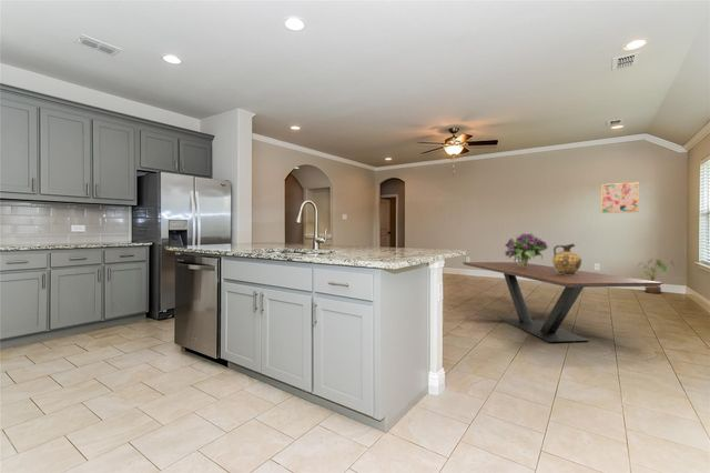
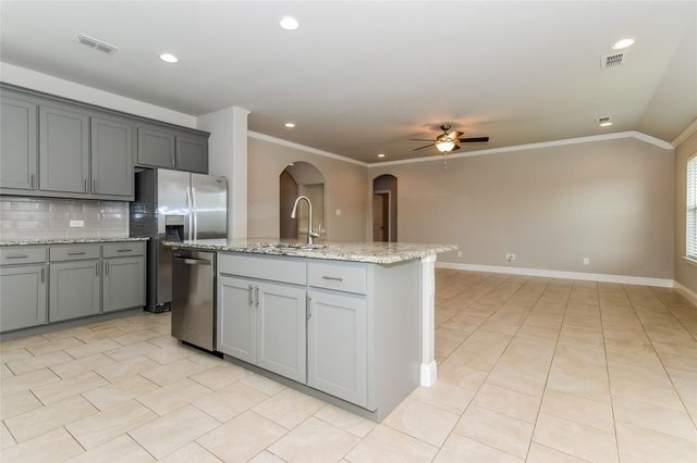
- wall art [600,181,640,214]
- ceramic jug [551,243,582,275]
- bouquet [504,232,549,266]
- dining table [462,261,665,343]
- house plant [637,258,676,294]
